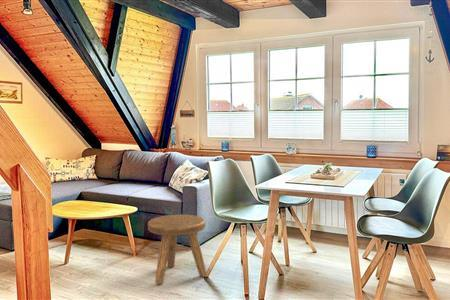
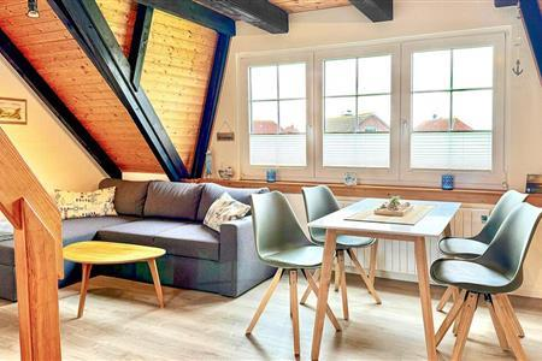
- stool [147,214,208,285]
